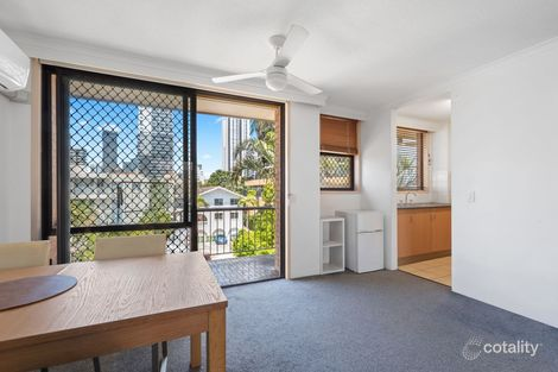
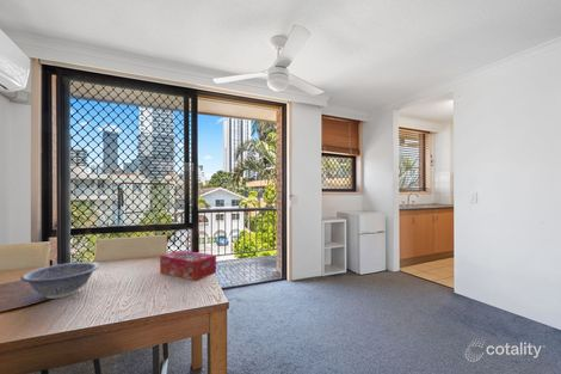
+ tissue box [159,249,217,282]
+ decorative bowl [19,262,100,300]
